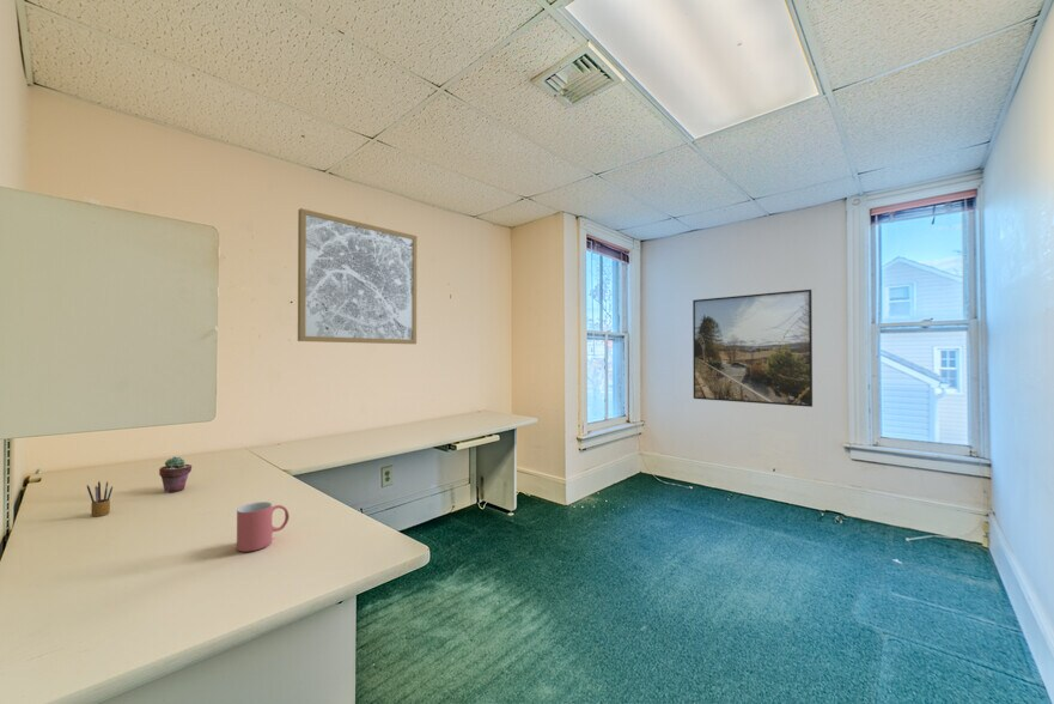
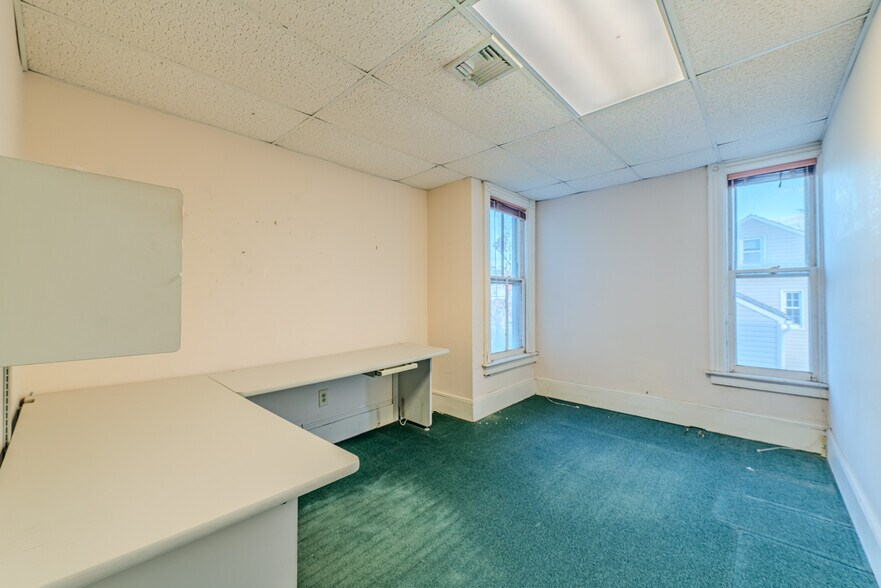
- pencil box [86,480,114,517]
- wall art [297,207,418,345]
- mug [236,500,291,553]
- potted succulent [158,456,193,493]
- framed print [692,289,814,408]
